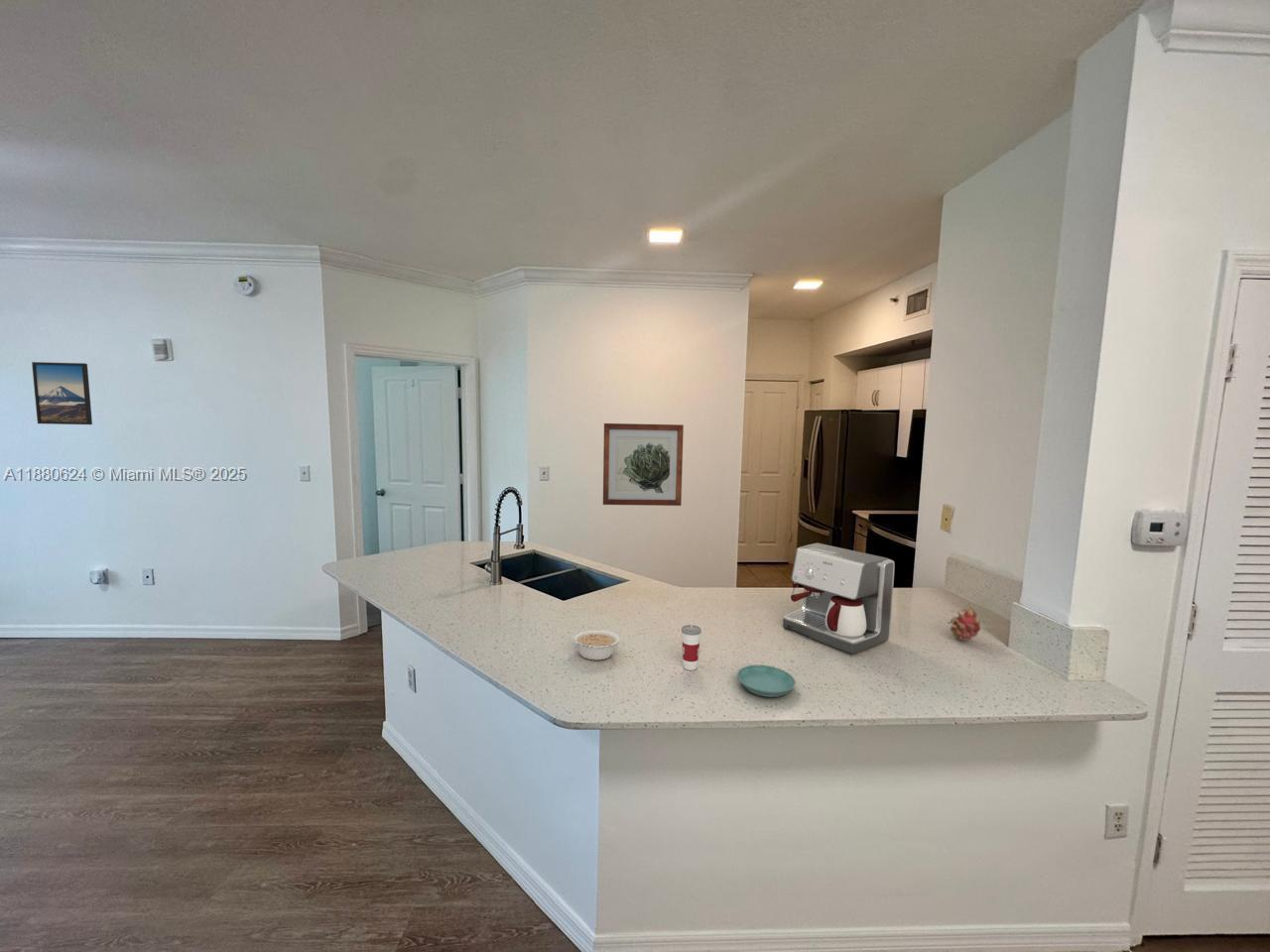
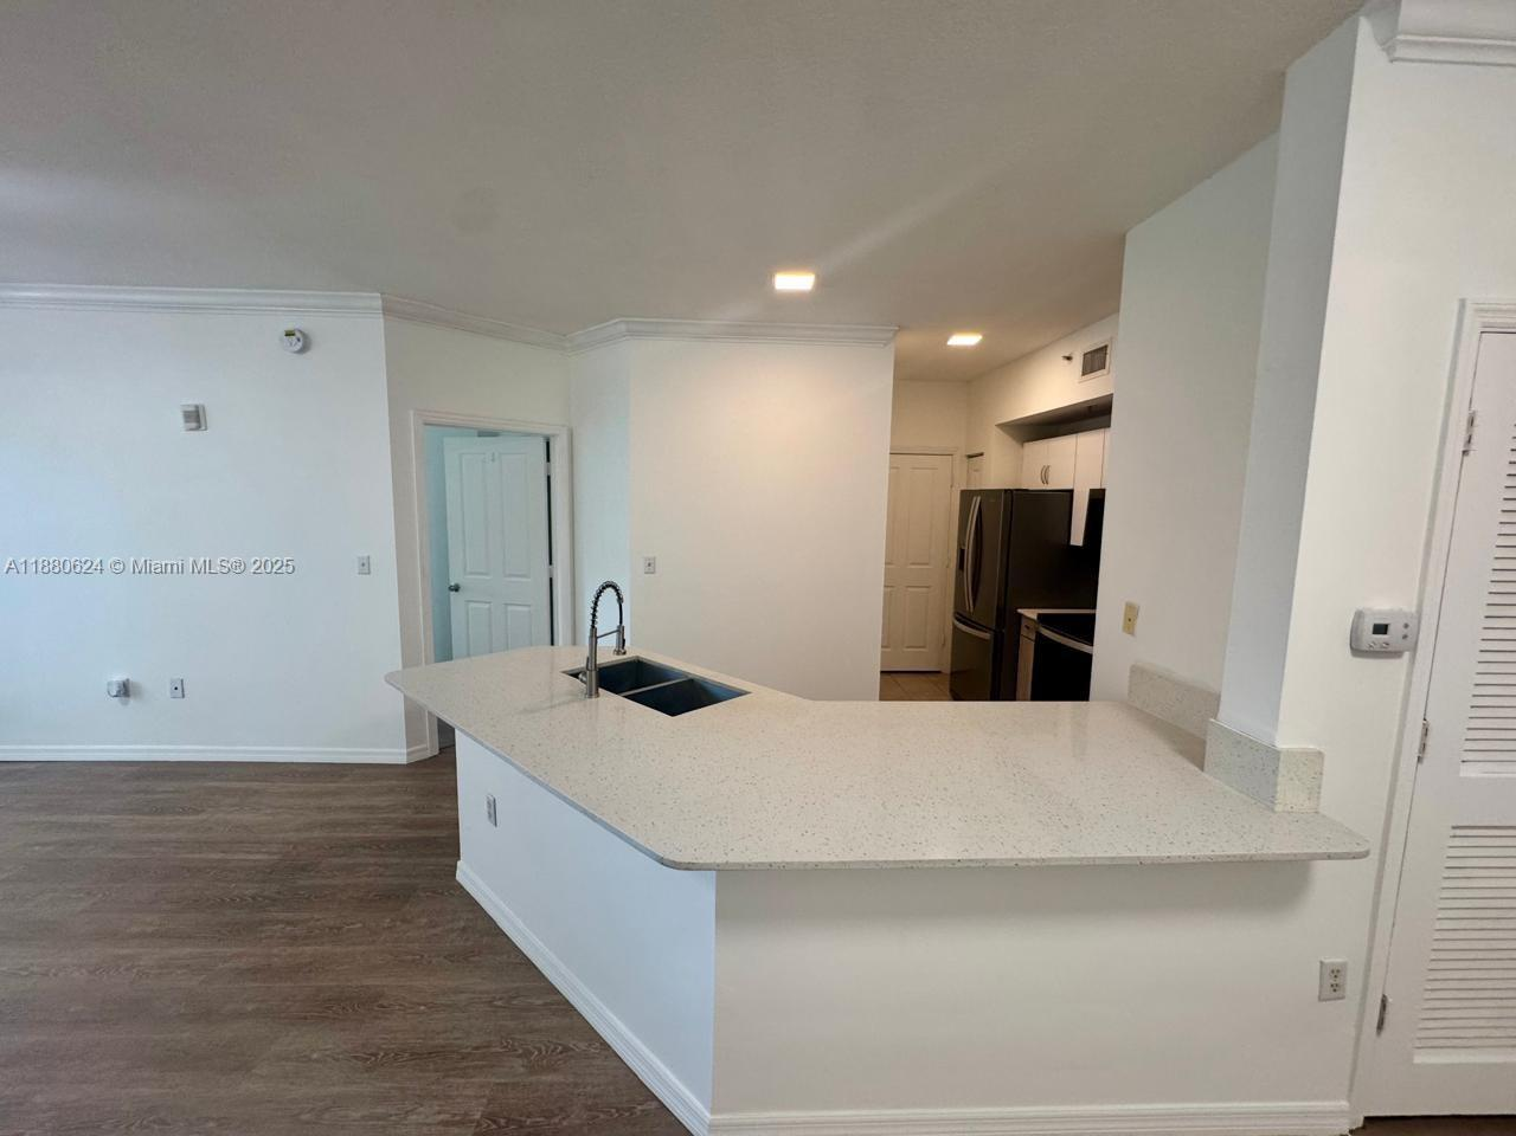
- coffee maker [782,542,896,654]
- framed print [31,361,93,425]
- cup [681,615,702,671]
- fruit [948,604,981,642]
- wall art [602,422,685,507]
- legume [572,629,621,661]
- saucer [736,663,797,698]
